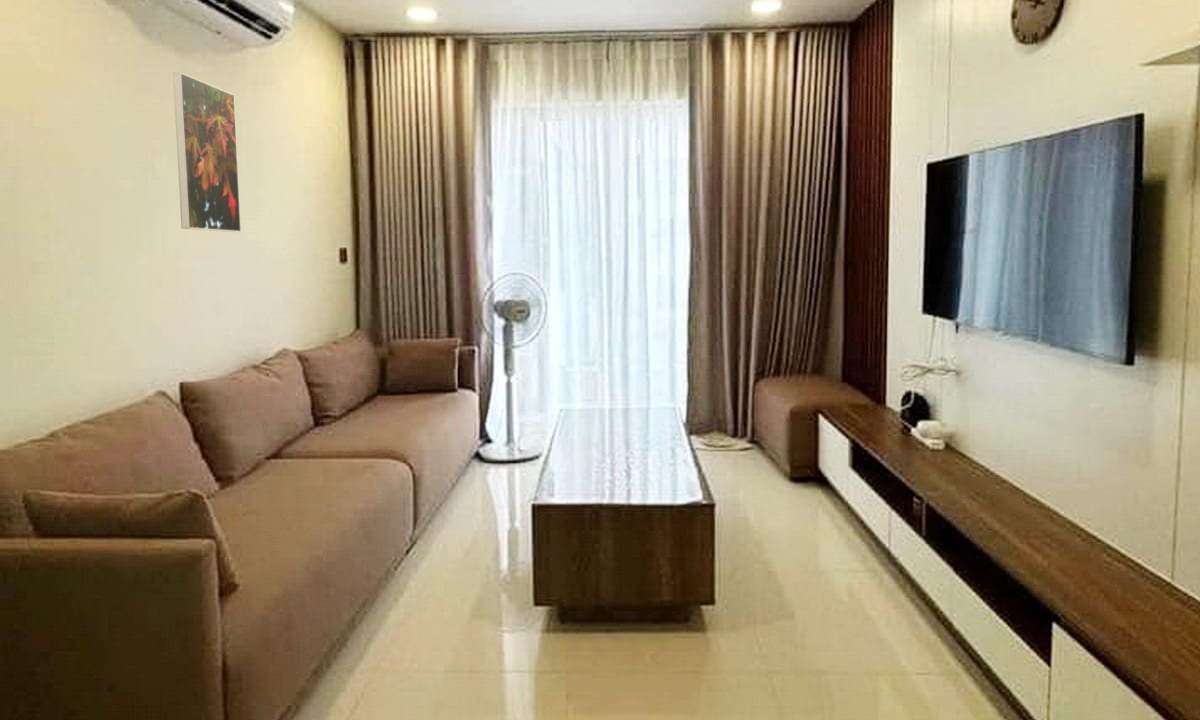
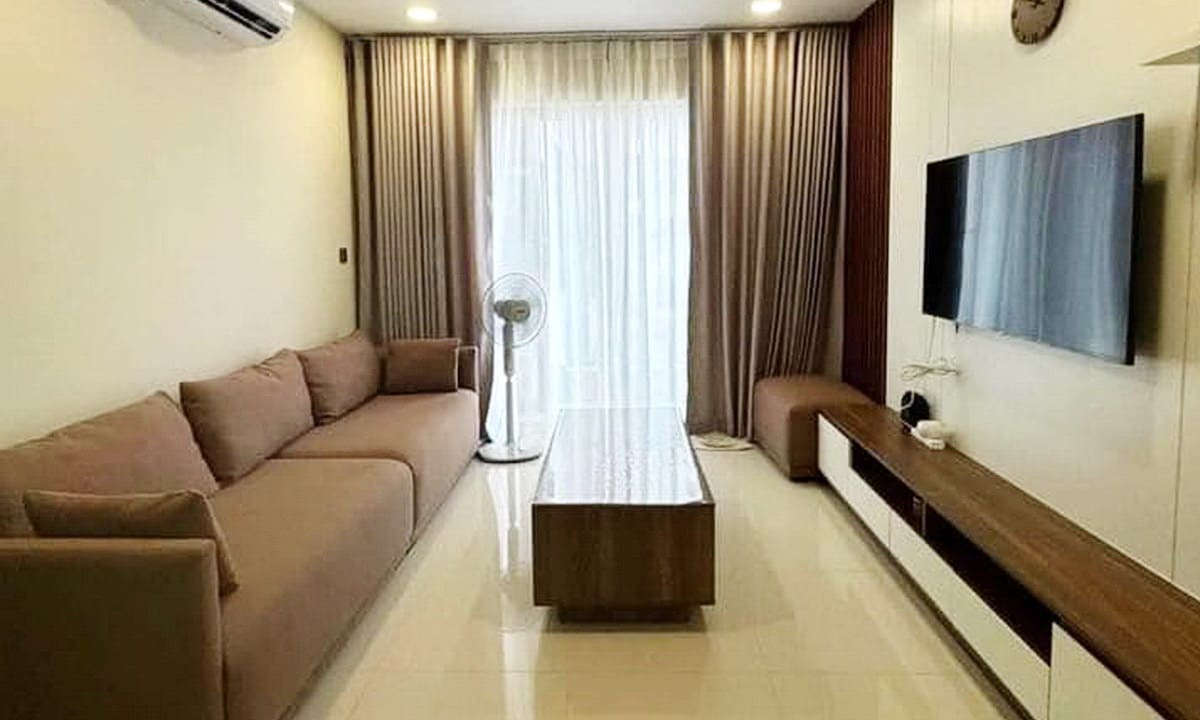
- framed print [172,71,242,233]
